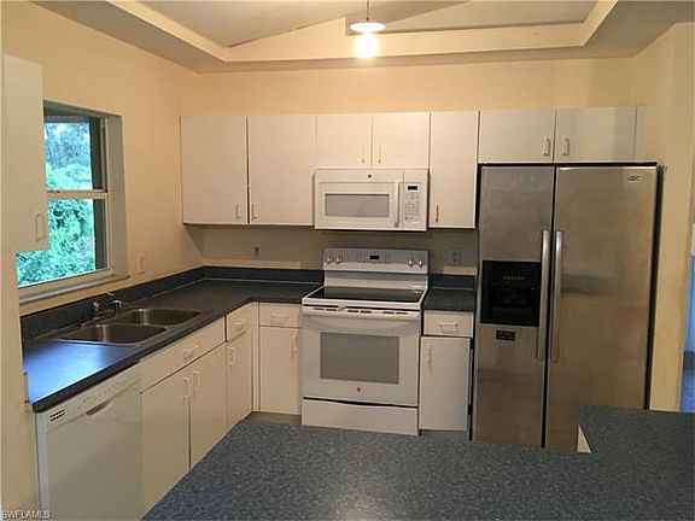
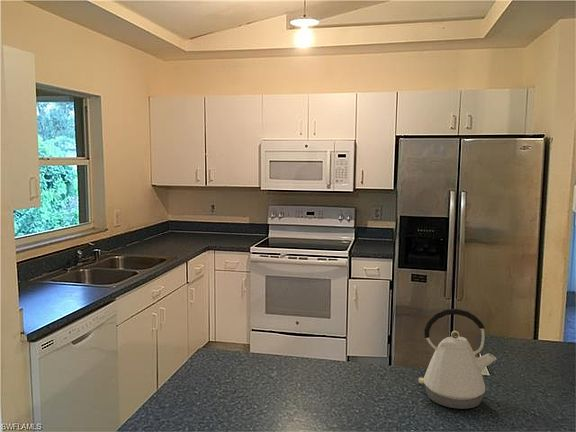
+ kettle [418,308,497,410]
